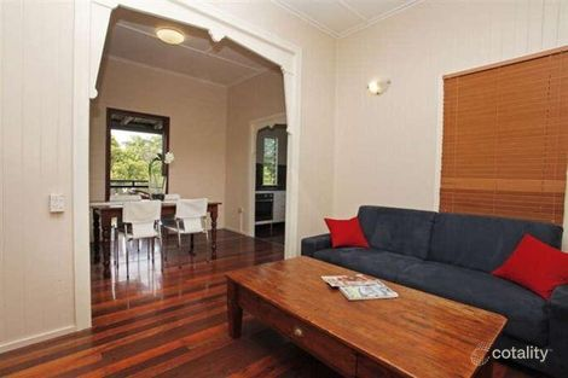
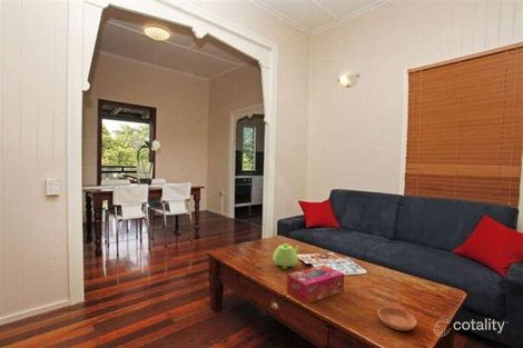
+ saucer [377,306,418,331]
+ tissue box [286,265,345,306]
+ teapot [272,242,300,270]
